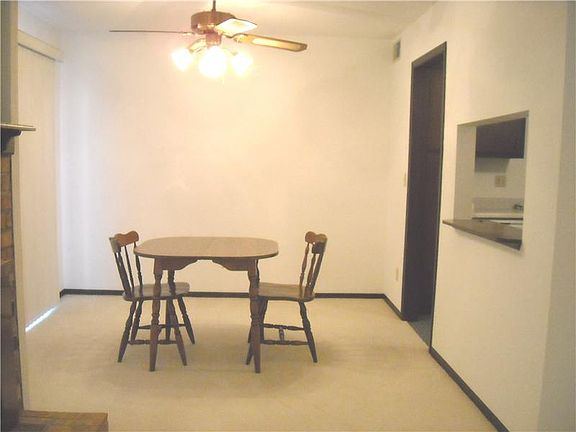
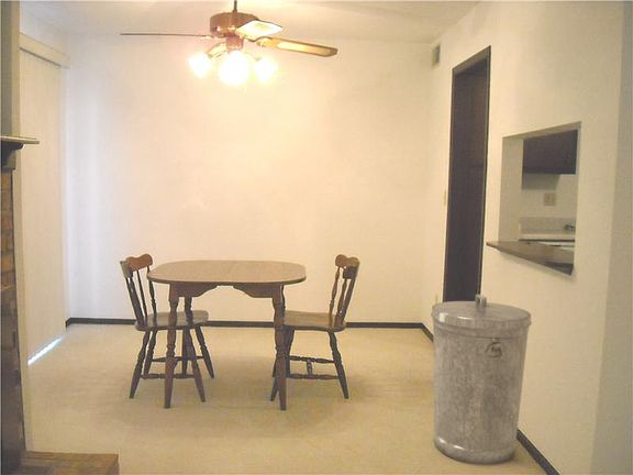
+ trash can [430,294,533,466]
